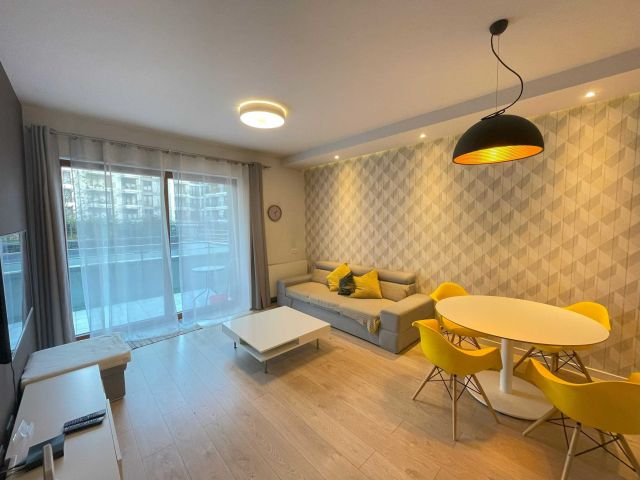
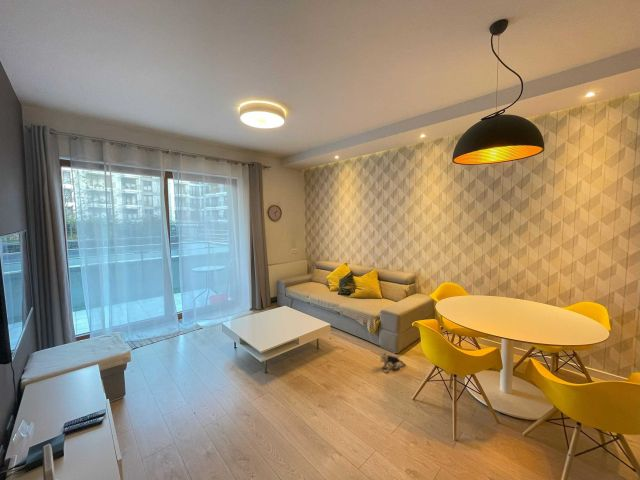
+ plush toy [378,351,407,374]
